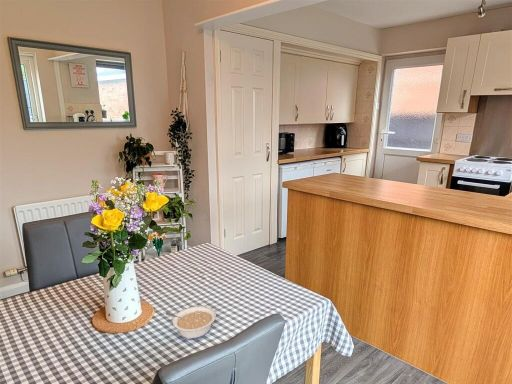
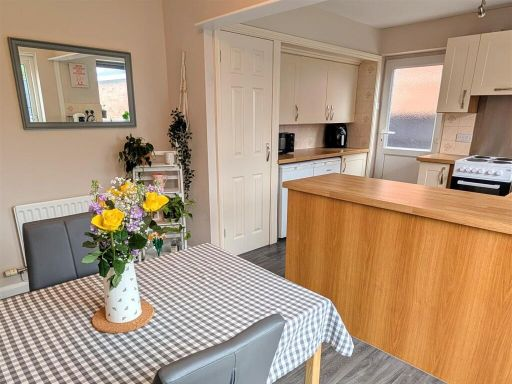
- legume [165,305,217,340]
